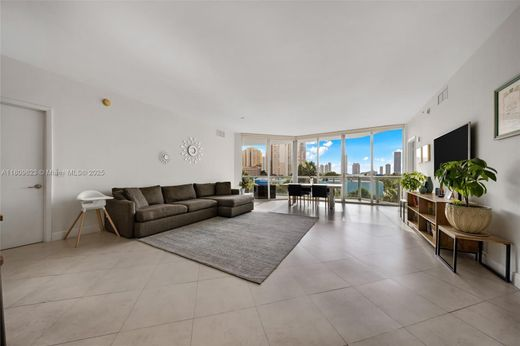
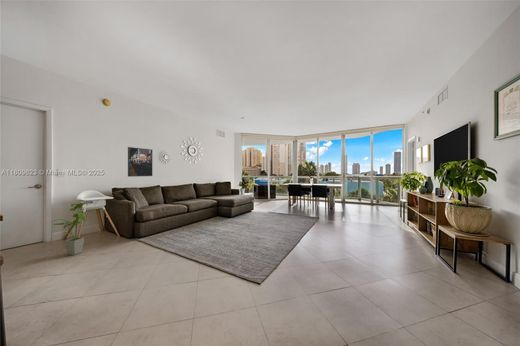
+ house plant [52,202,89,256]
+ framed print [127,146,153,178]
